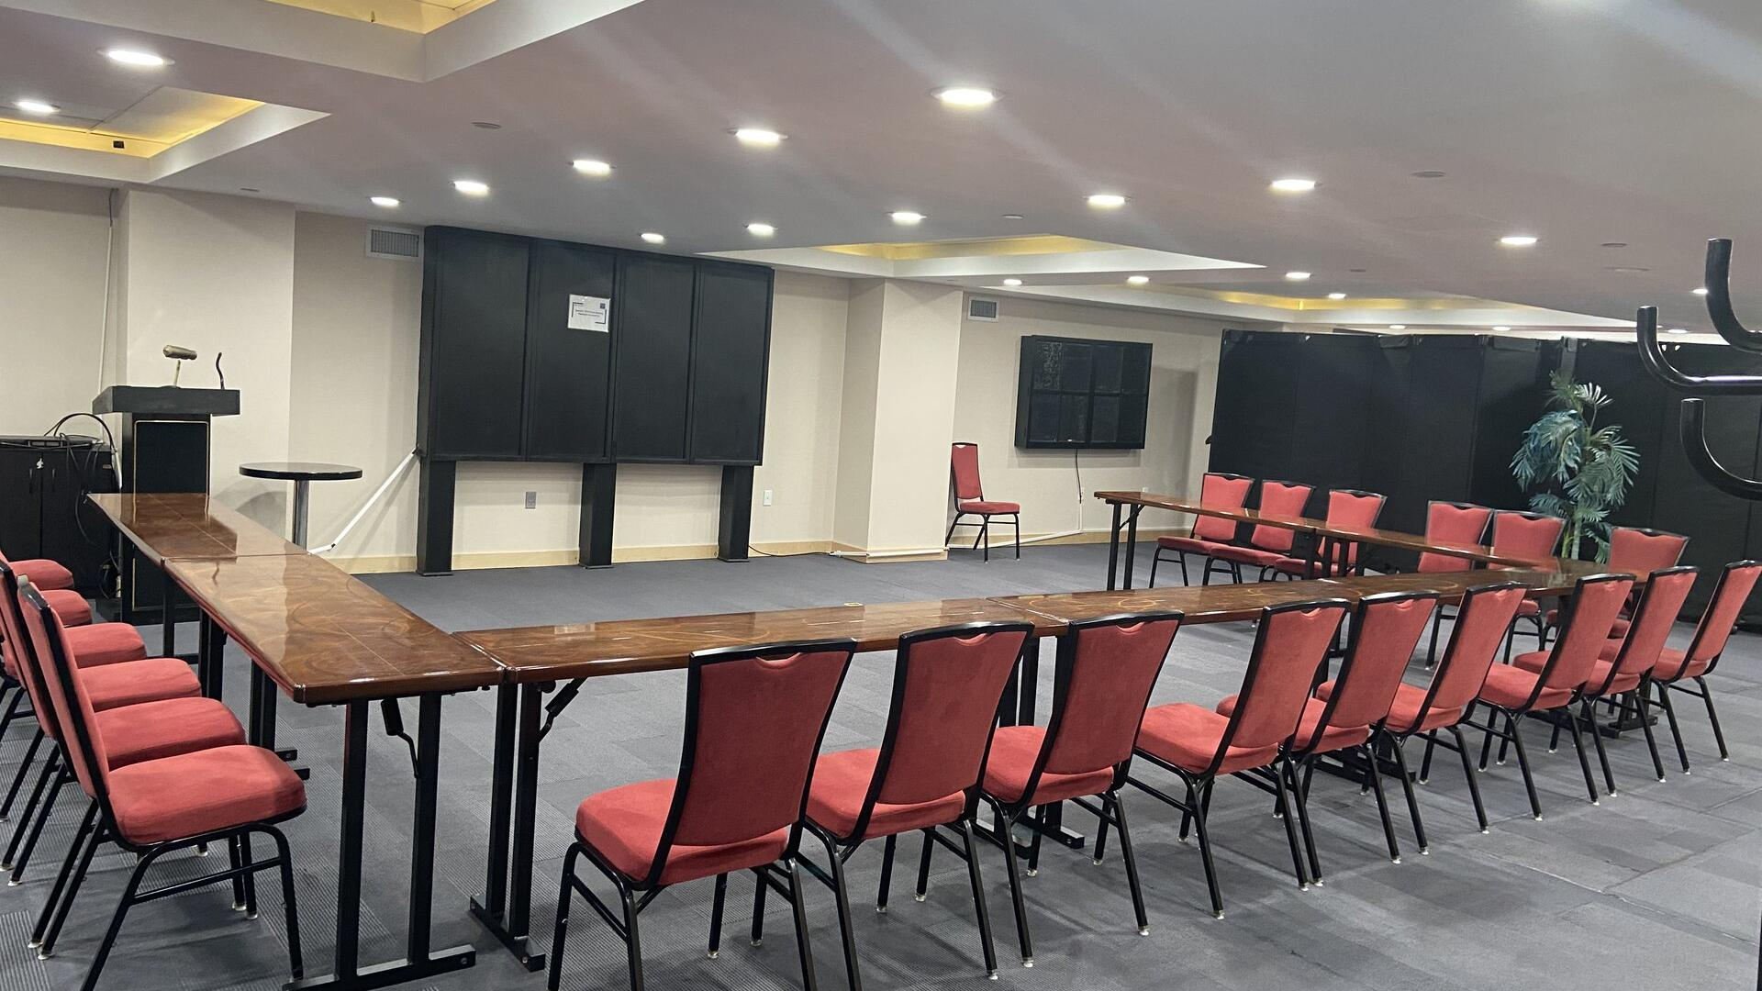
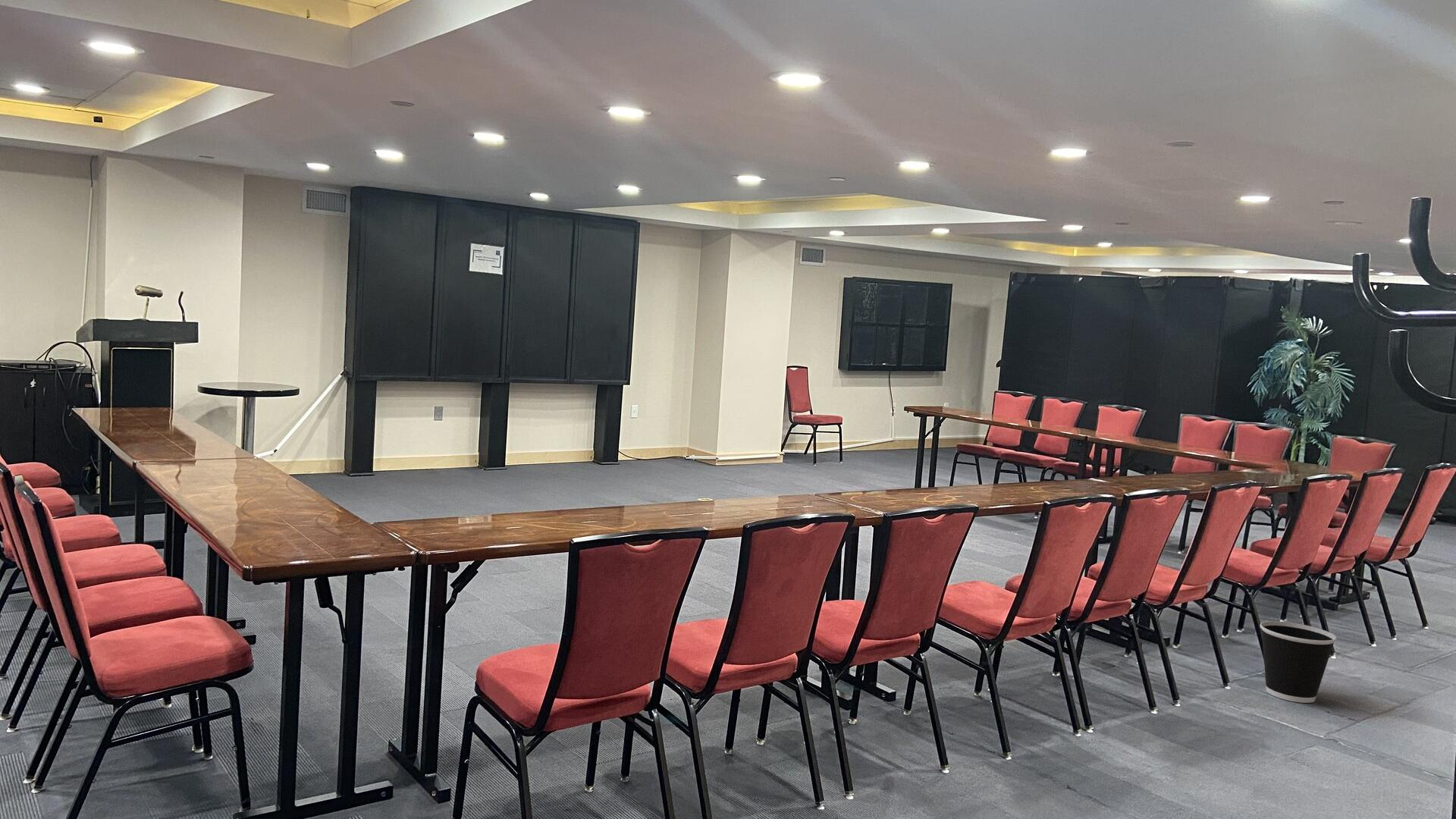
+ wastebasket [1260,620,1337,704]
